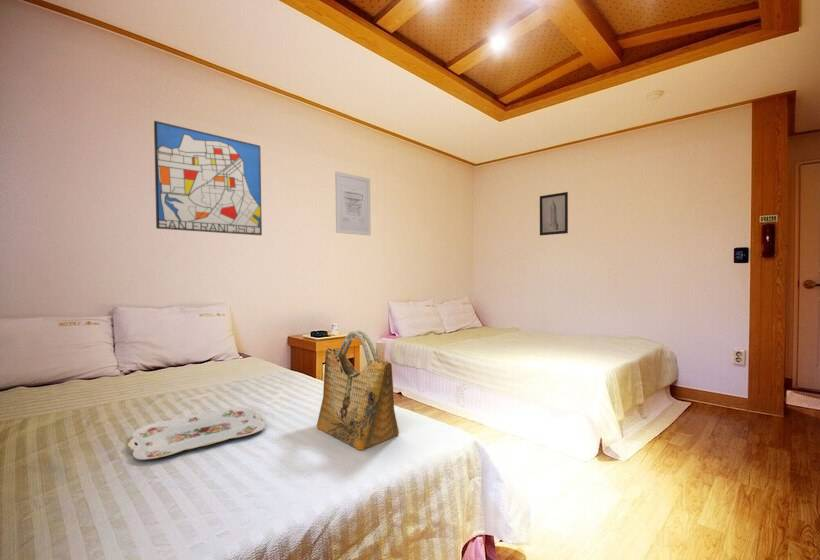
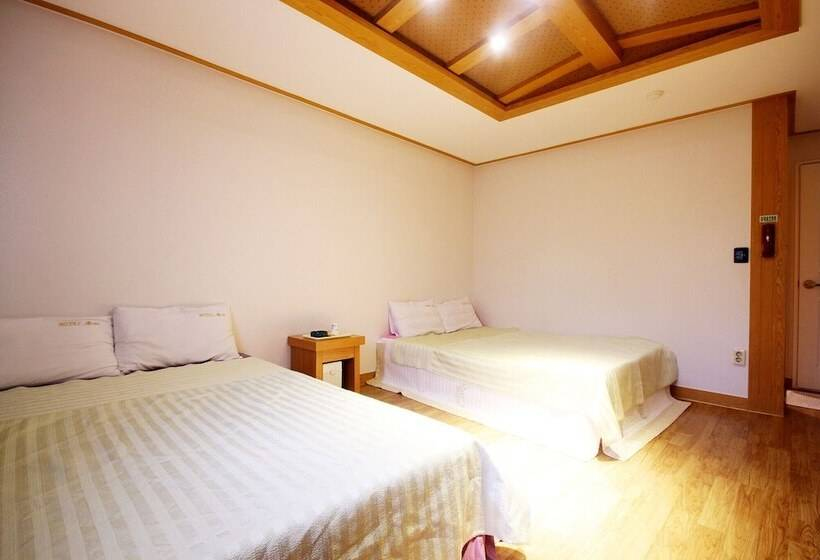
- wall art [153,120,263,236]
- wall art [539,191,569,236]
- serving tray [127,406,266,461]
- grocery bag [316,329,400,452]
- wall art [334,170,372,237]
